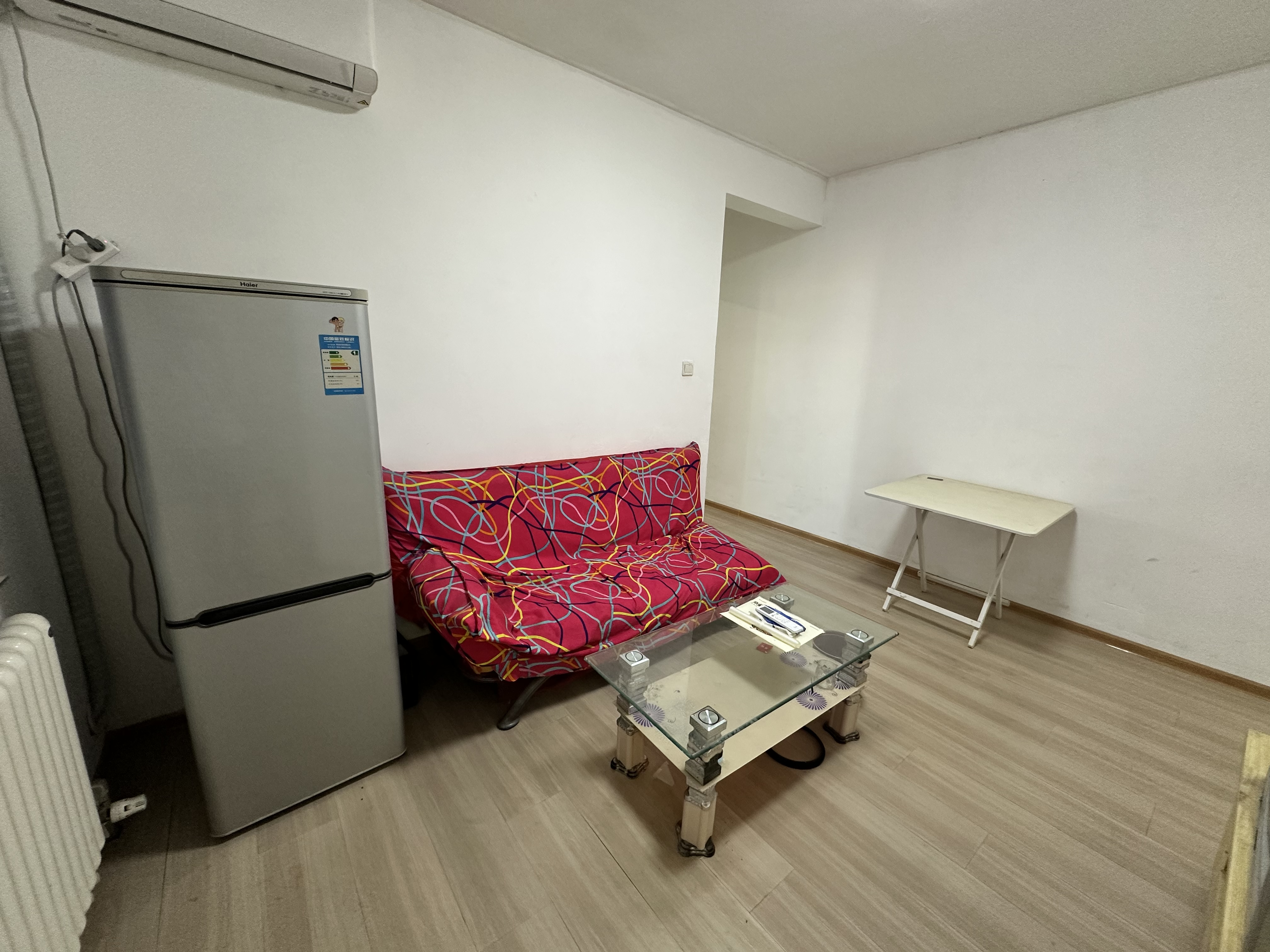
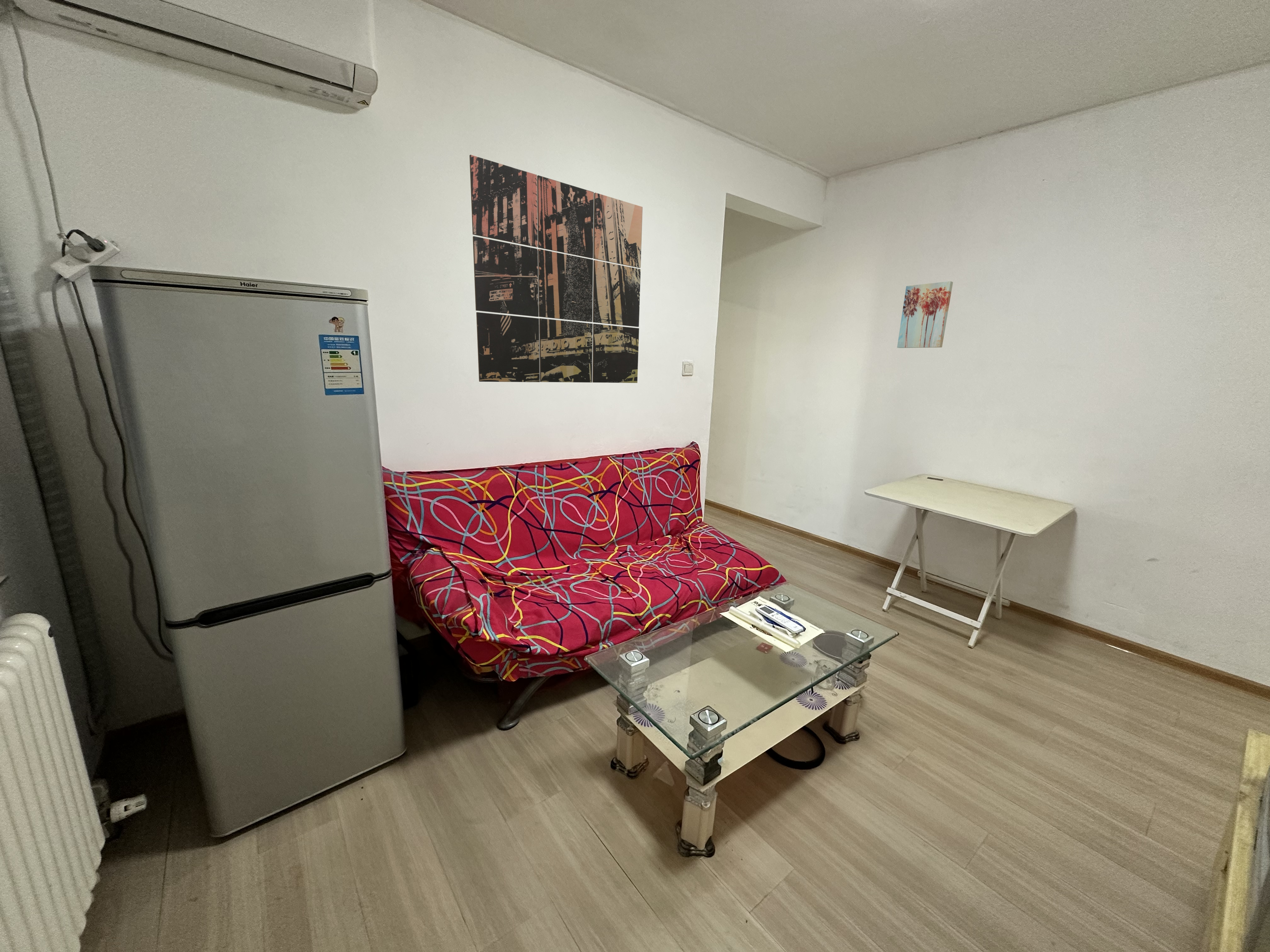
+ wall art [469,154,643,383]
+ wall art [897,281,953,348]
